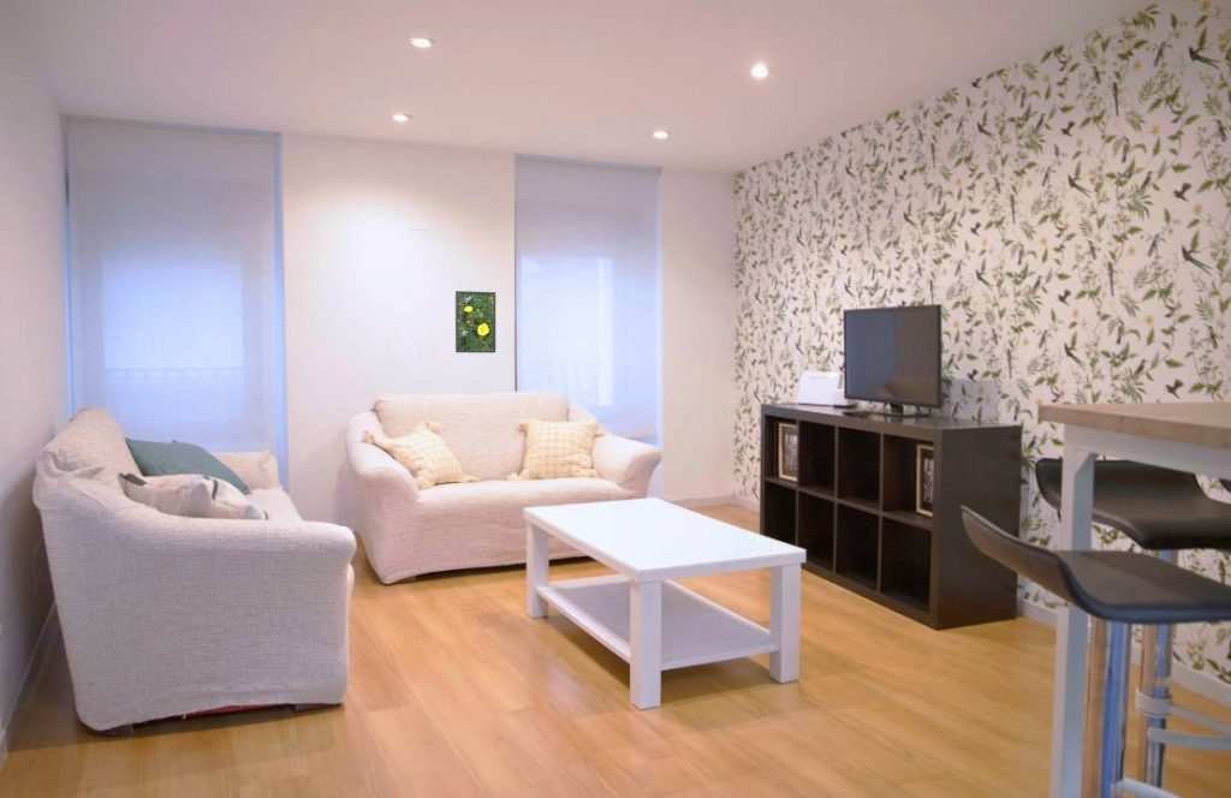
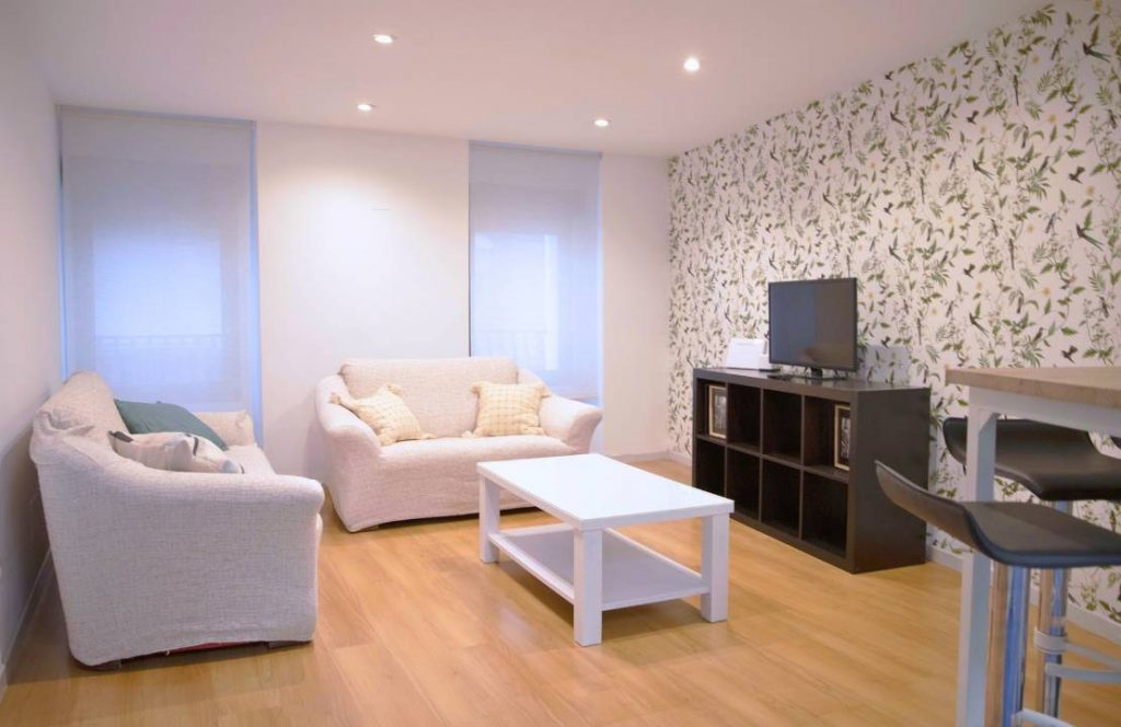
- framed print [454,290,496,355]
